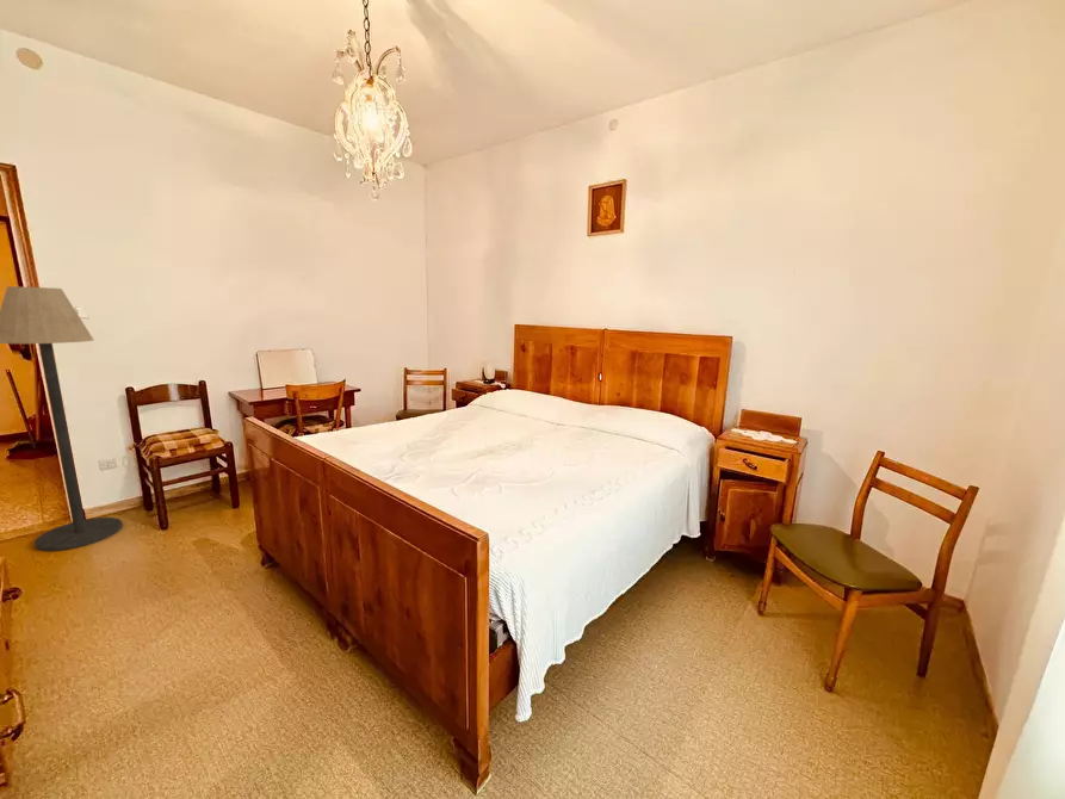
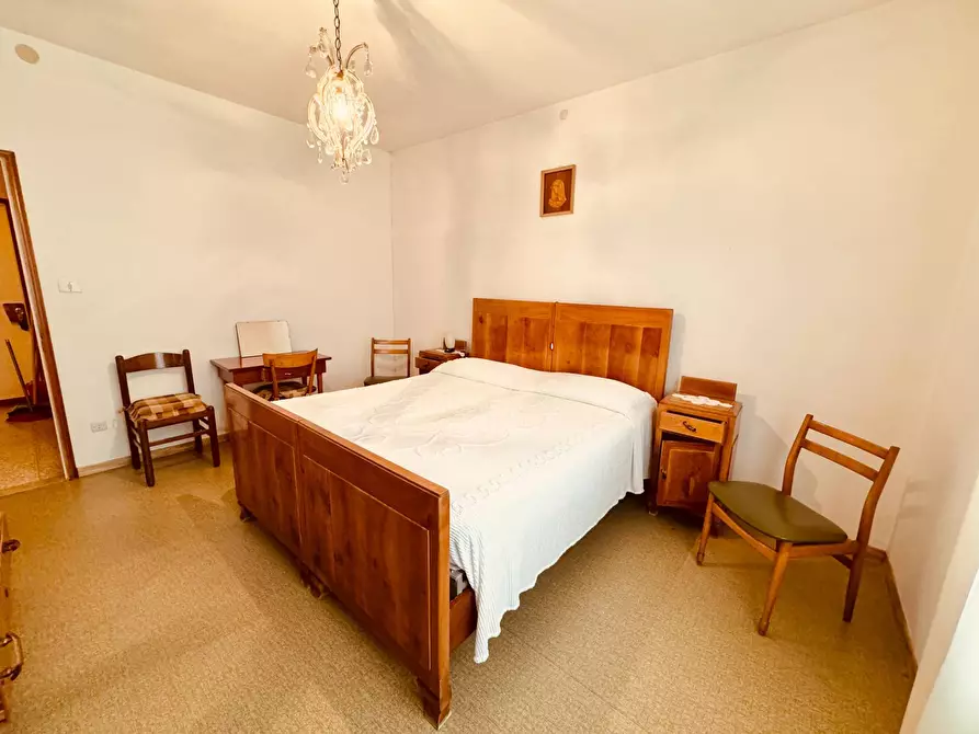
- floor lamp [0,285,124,552]
